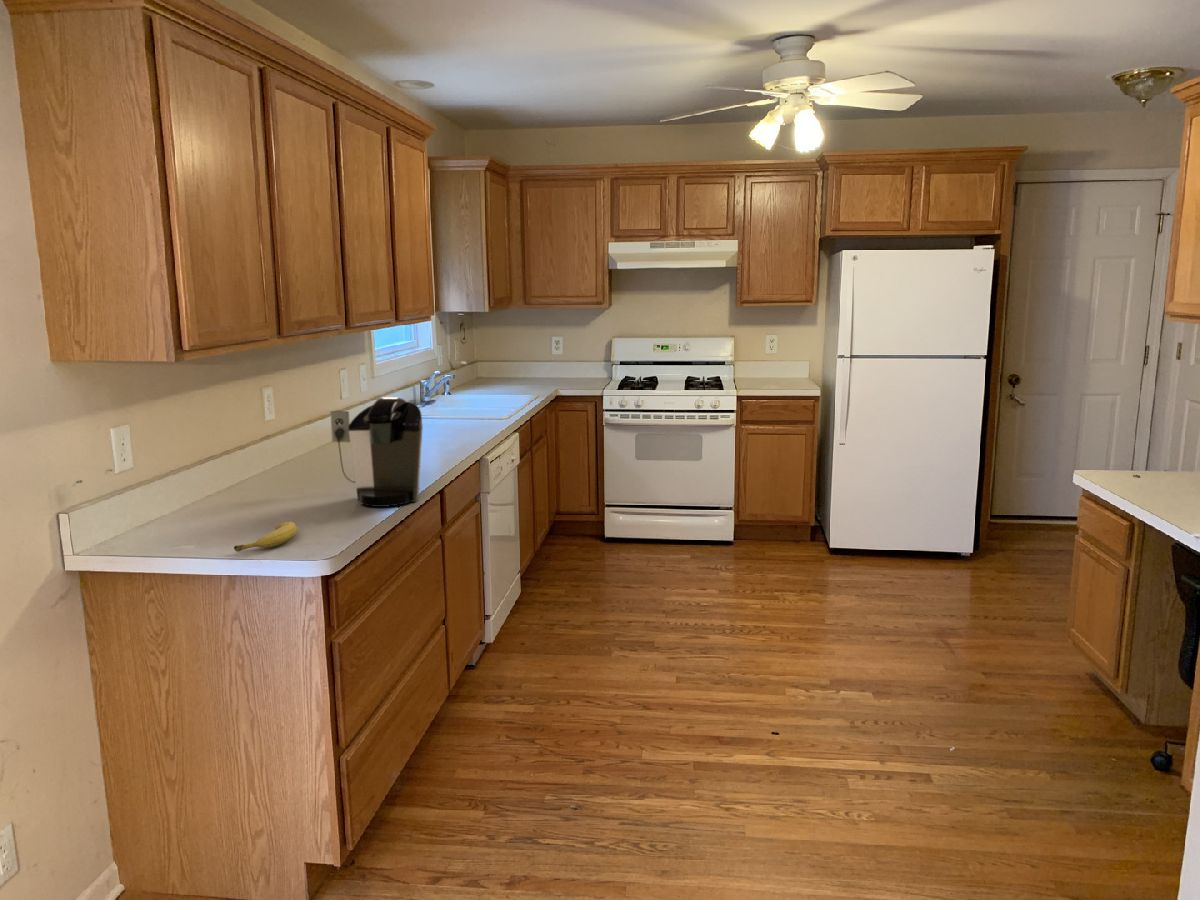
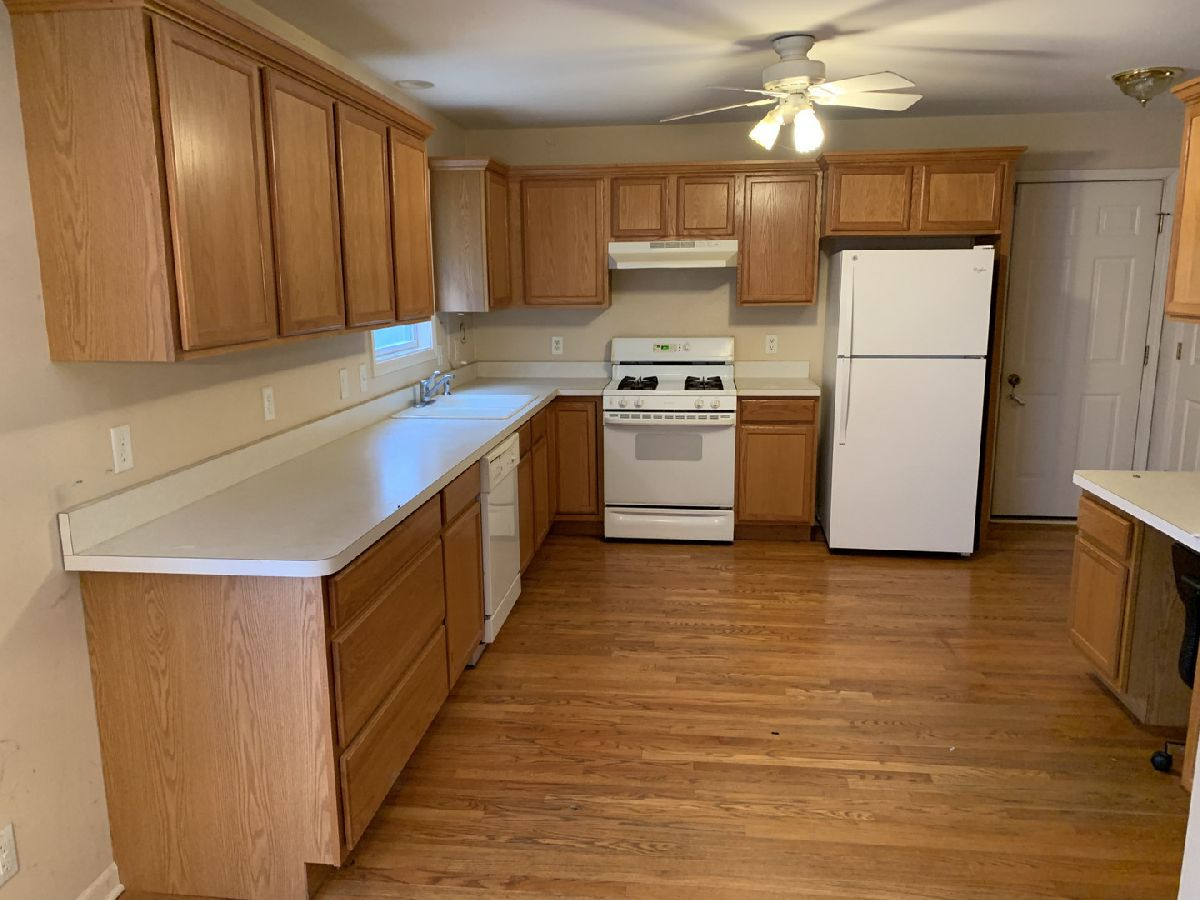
- coffee maker [329,396,424,508]
- fruit [233,521,298,552]
